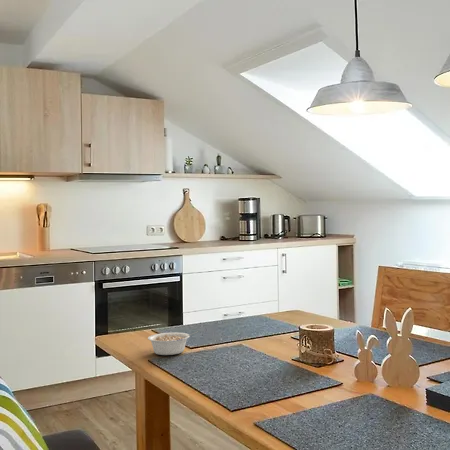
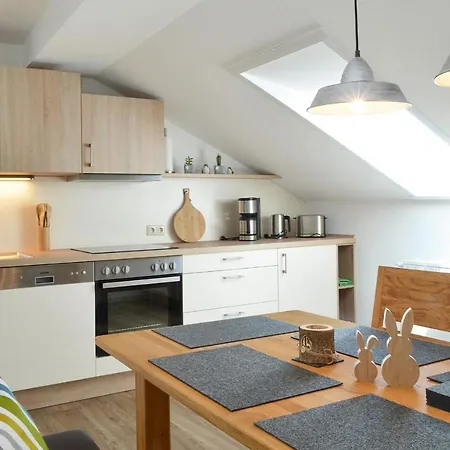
- legume [147,330,199,356]
